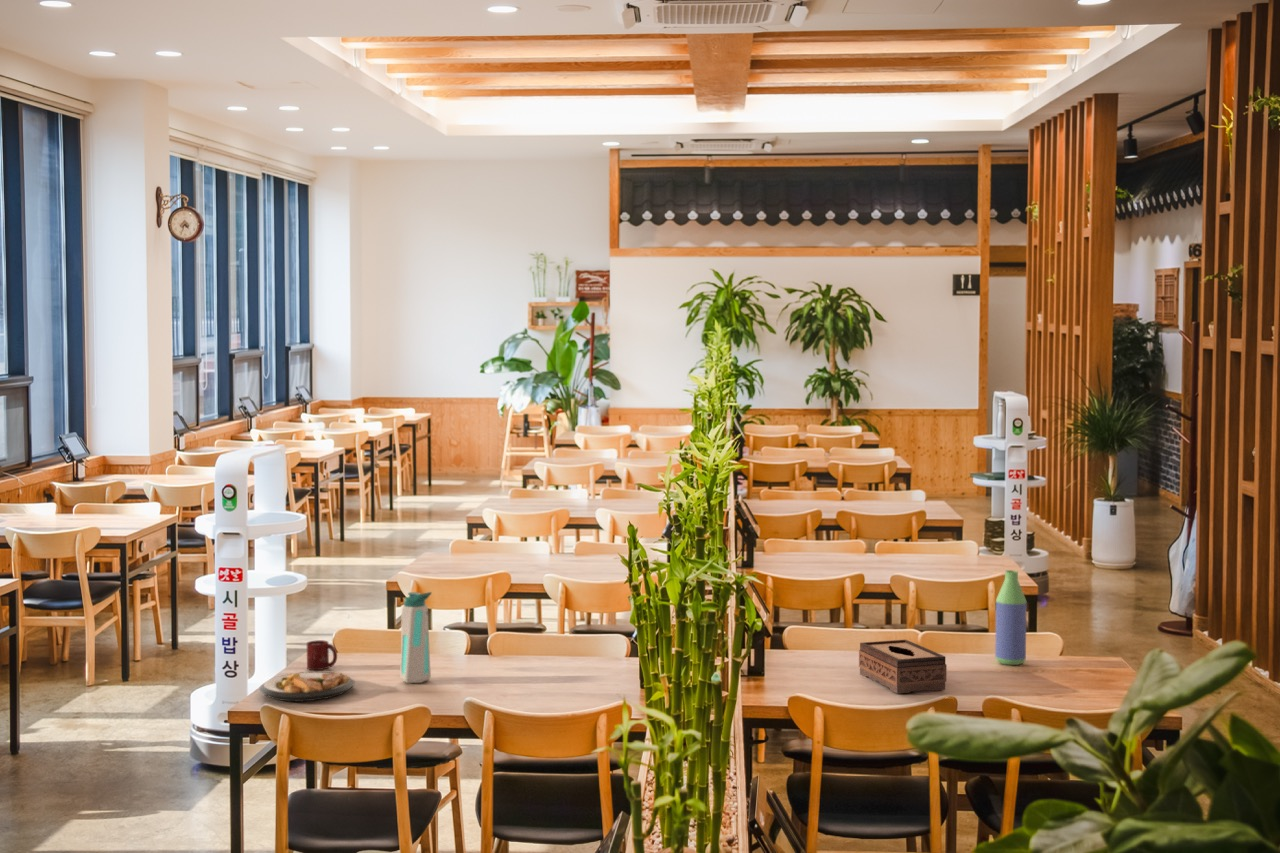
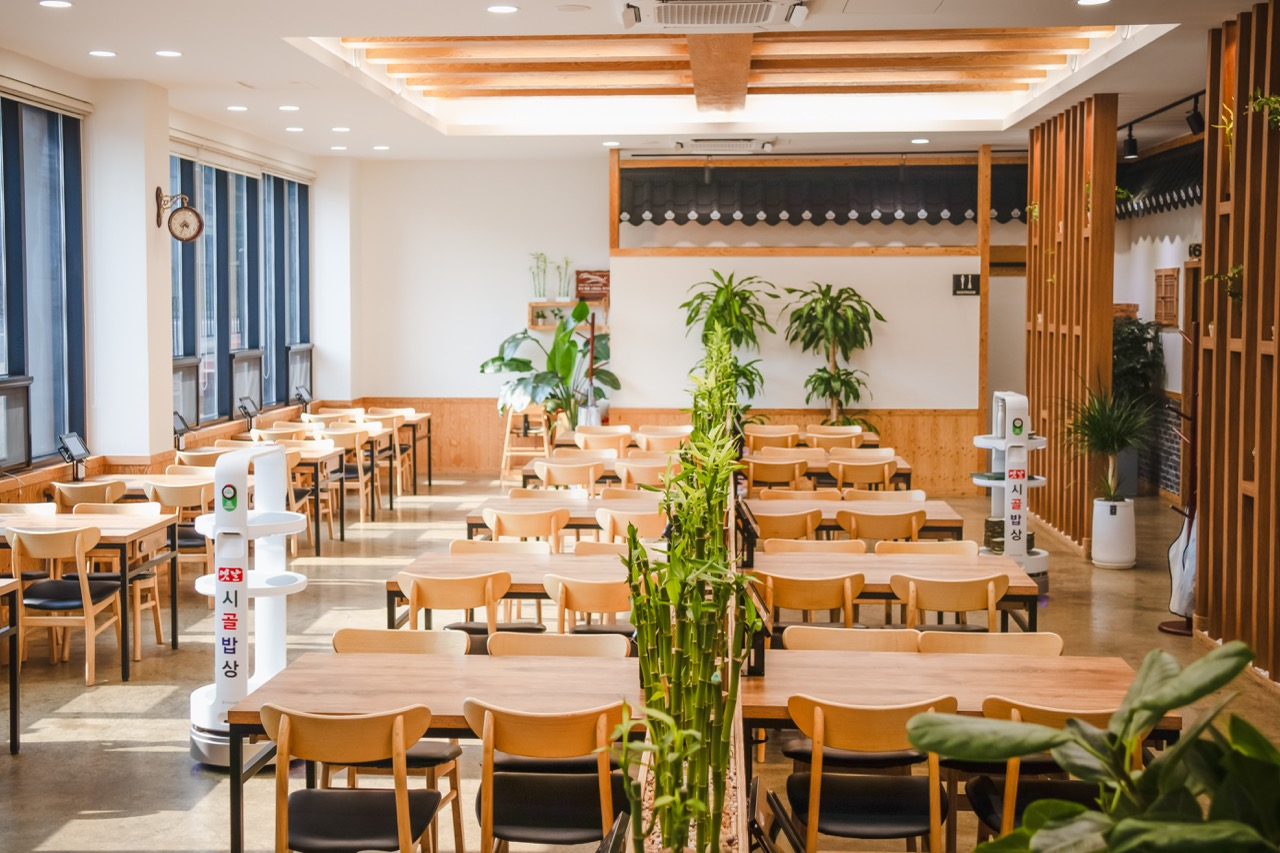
- cup [306,639,338,671]
- water bottle [399,591,433,684]
- tissue box [858,639,948,695]
- plate [258,671,356,702]
- bottle [994,569,1027,666]
